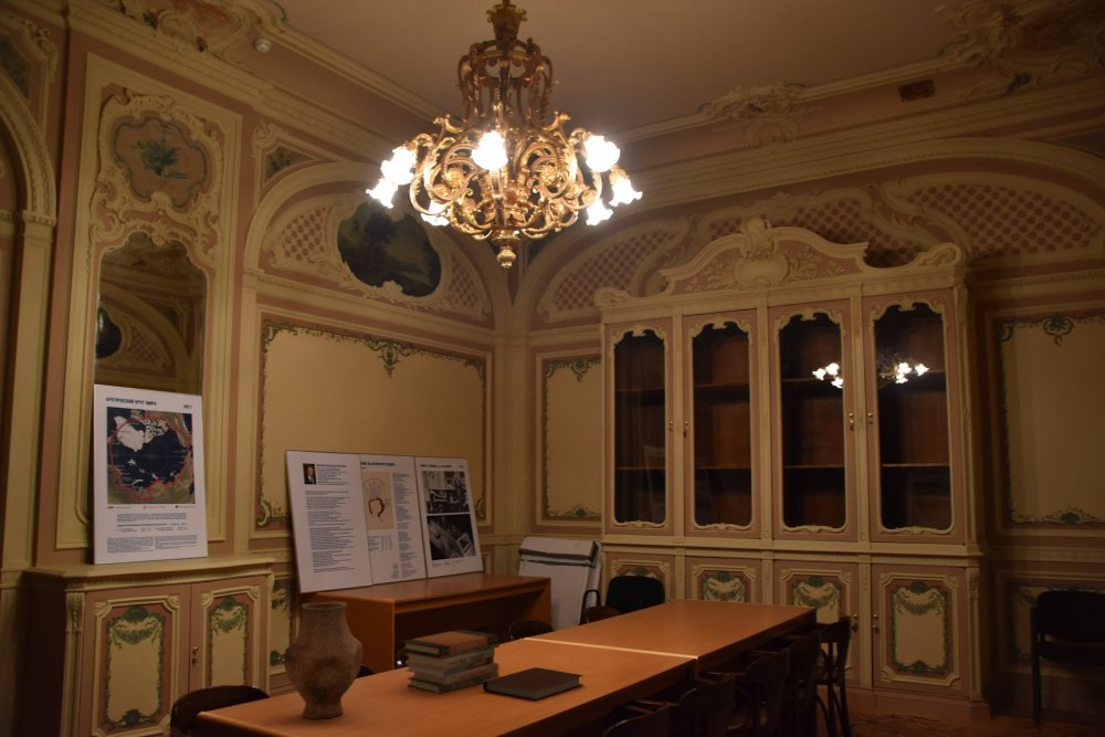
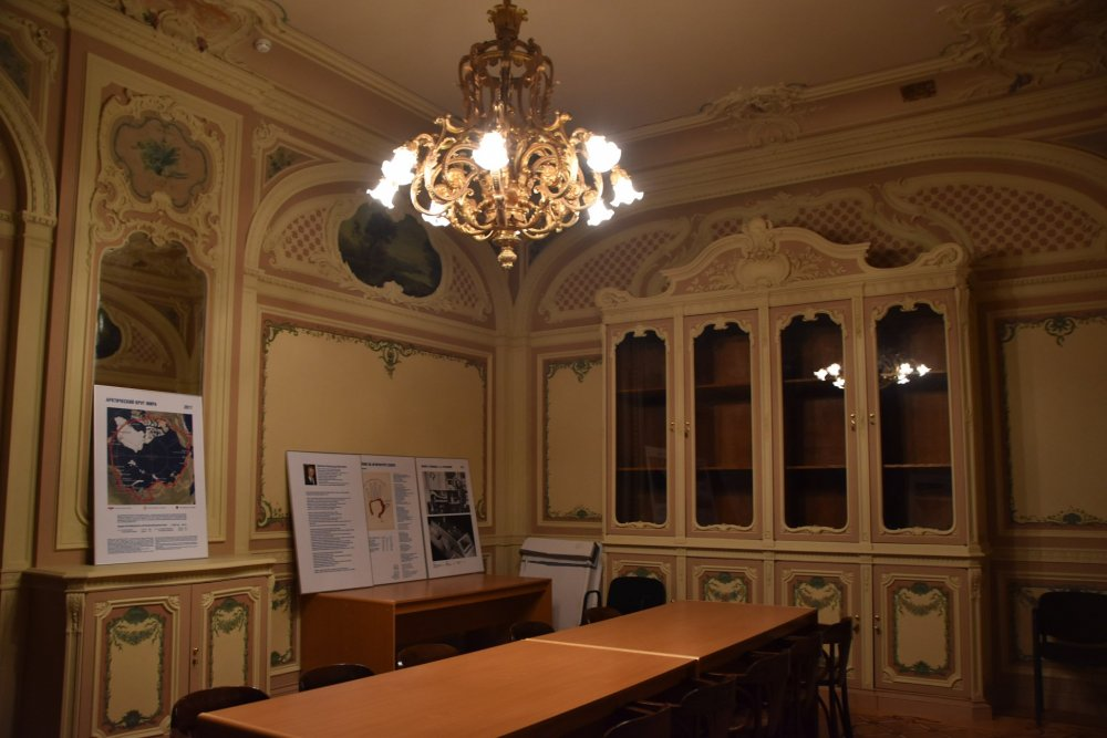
- book stack [401,629,501,695]
- notebook [482,666,585,702]
- vase [283,600,364,720]
